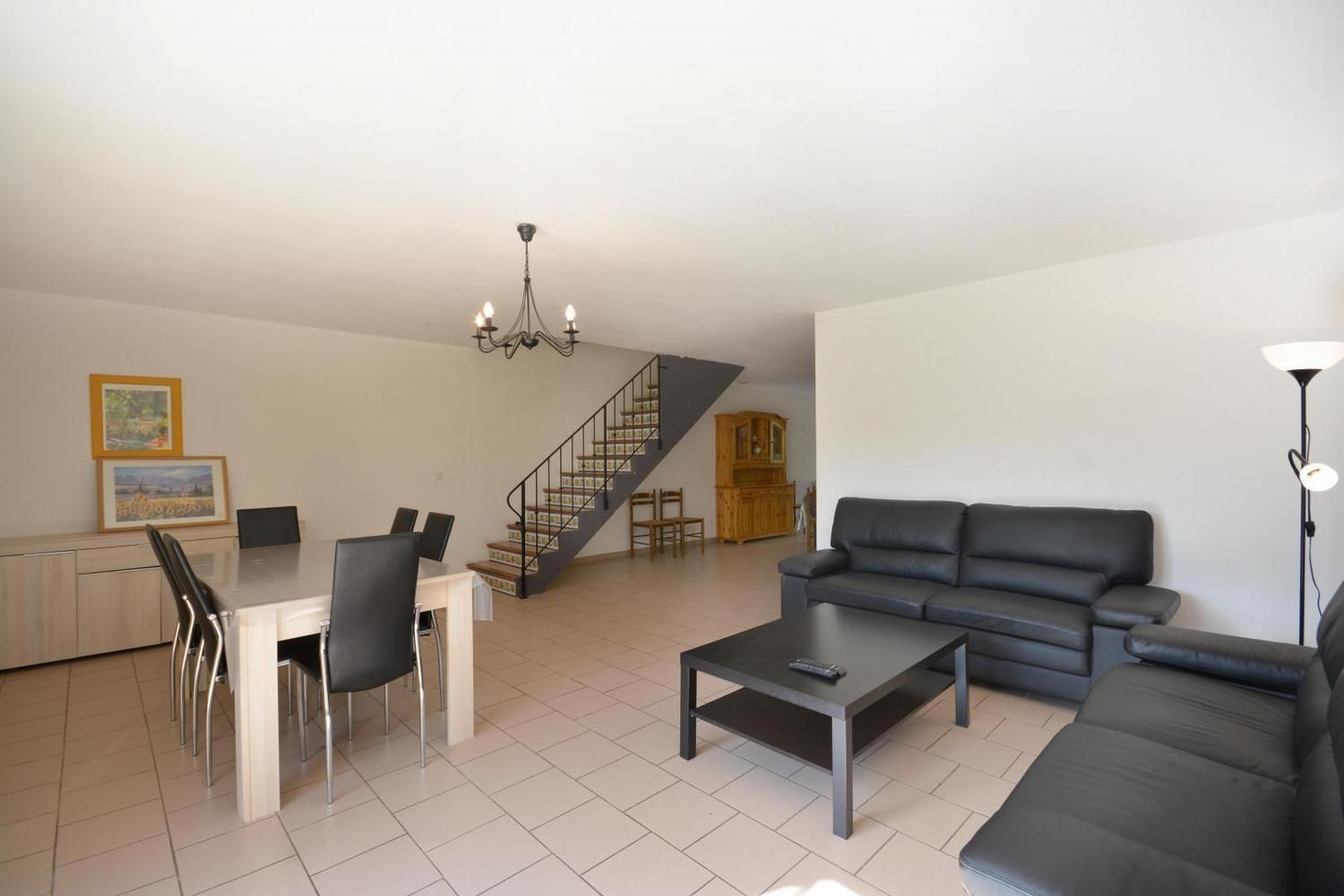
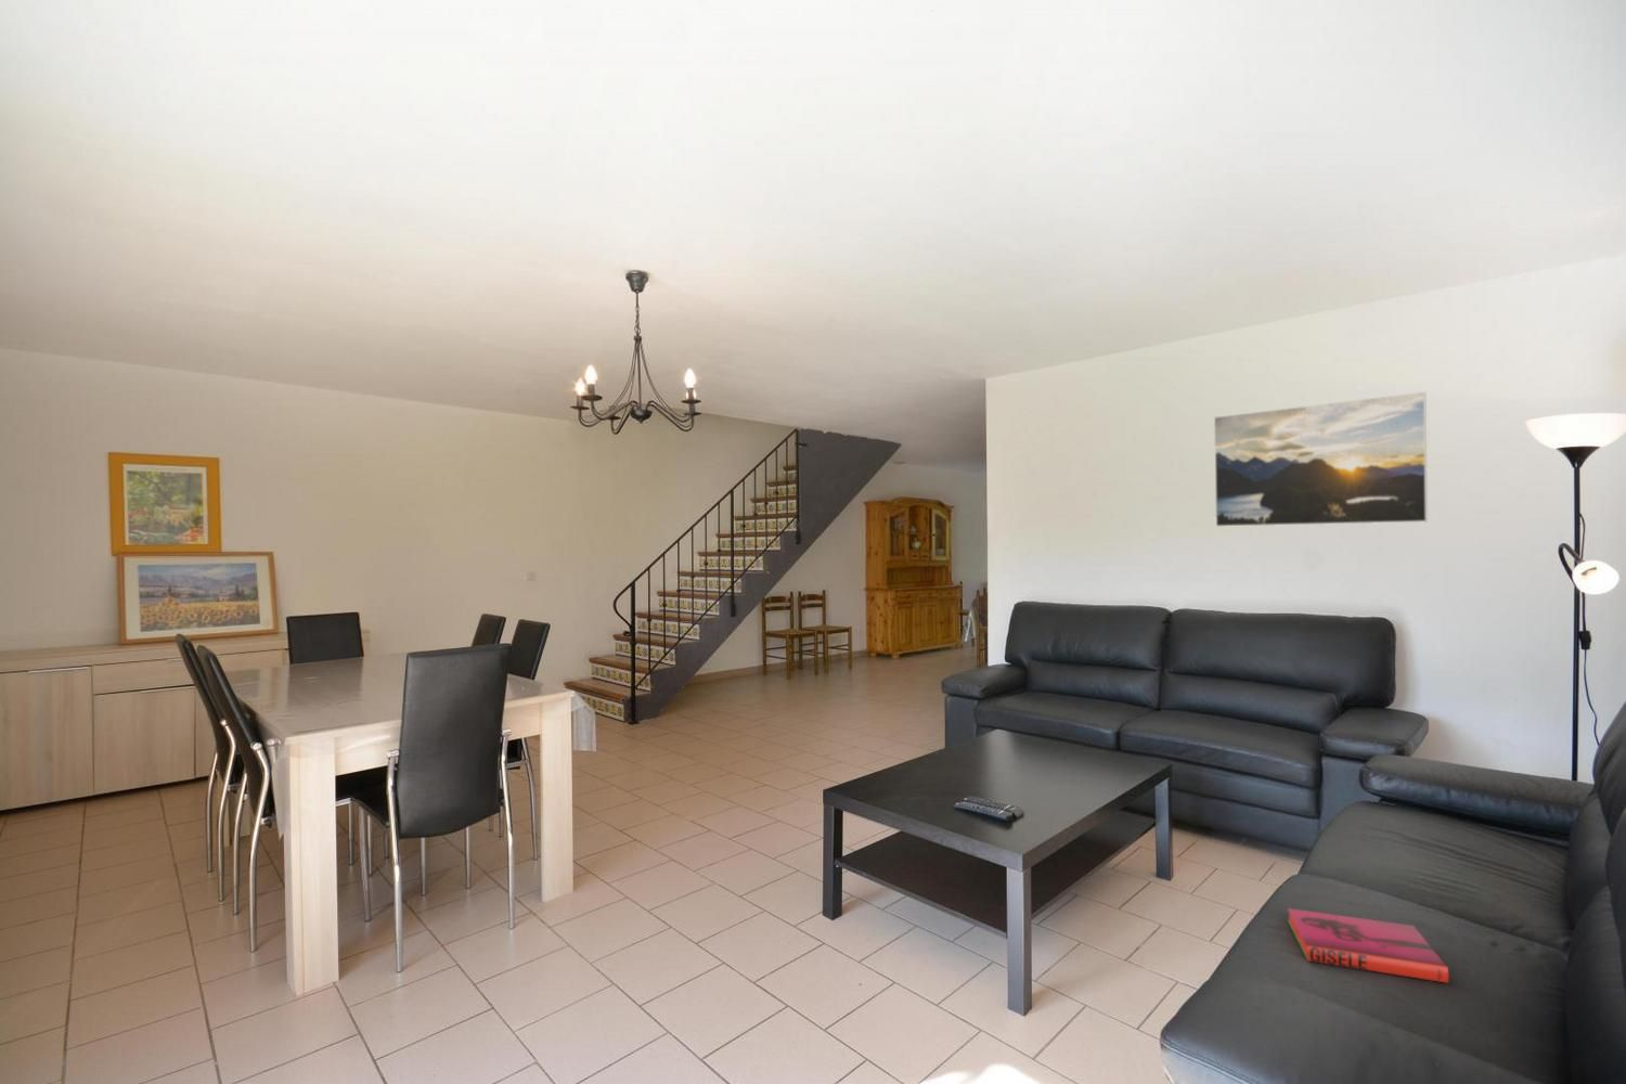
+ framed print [1213,391,1429,527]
+ hardback book [1287,907,1449,985]
